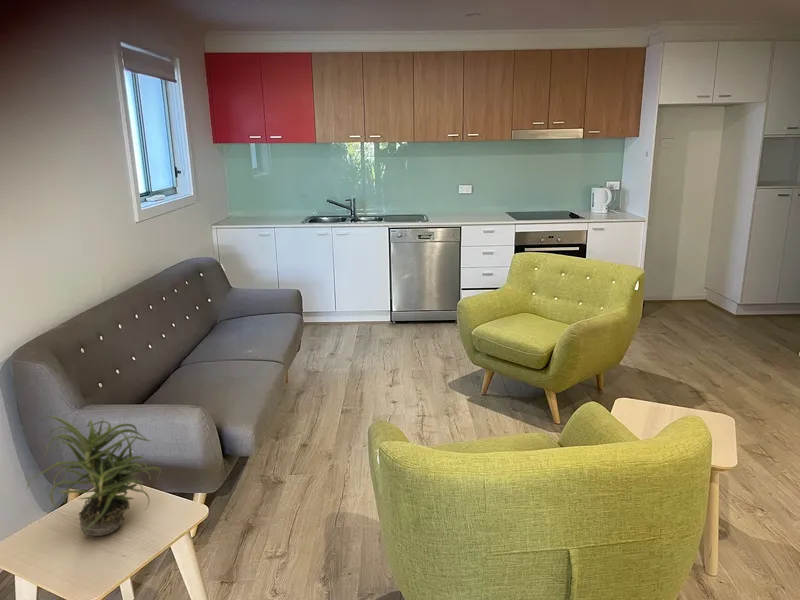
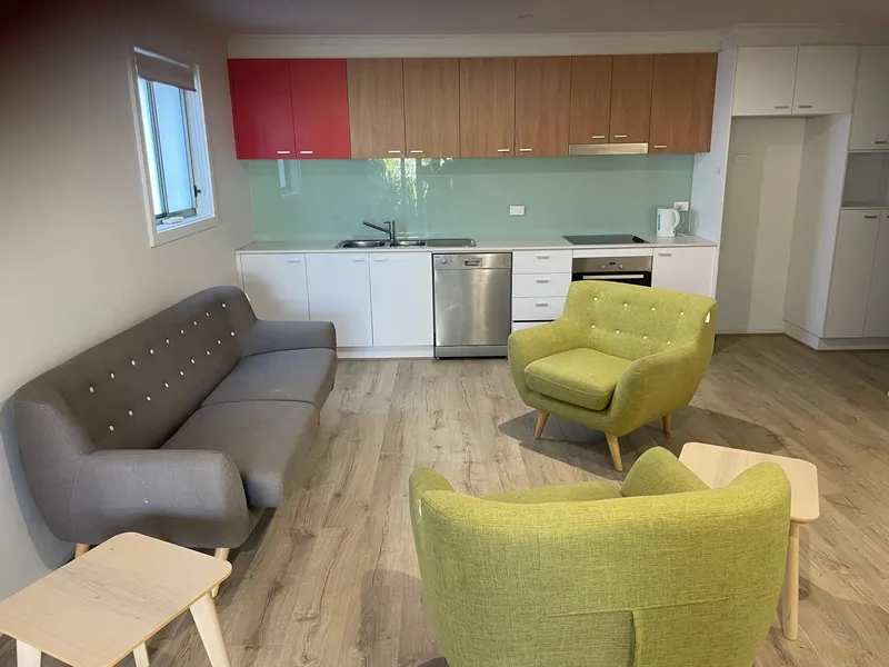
- potted plant [26,414,162,537]
